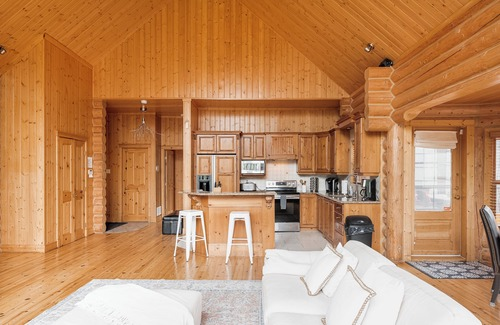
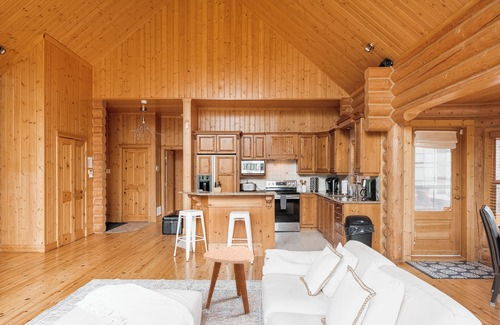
+ side table [203,245,255,315]
